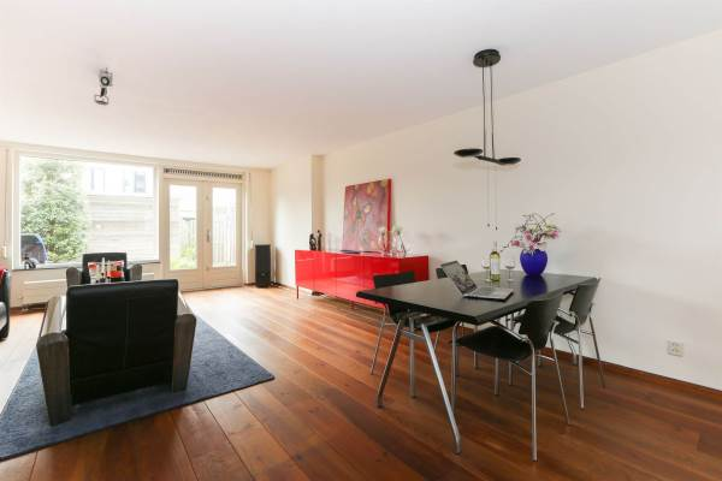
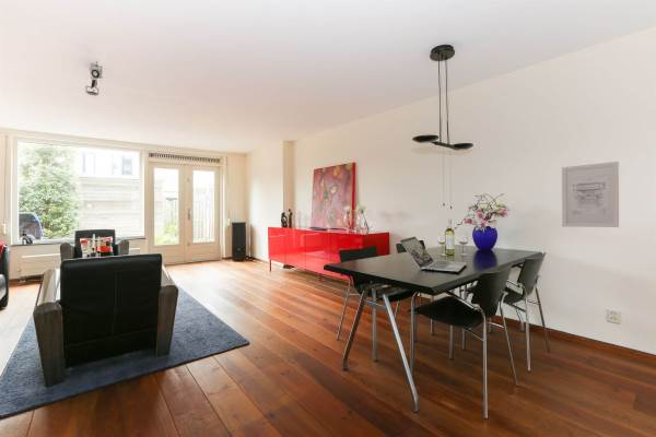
+ wall art [561,161,620,228]
